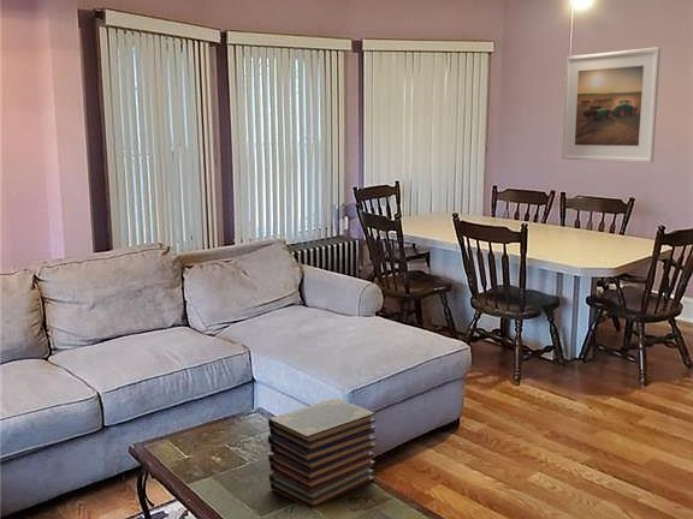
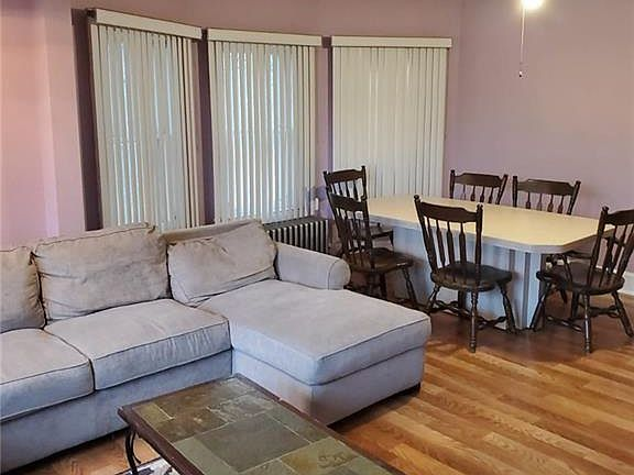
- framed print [561,46,662,163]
- book stack [267,396,378,511]
